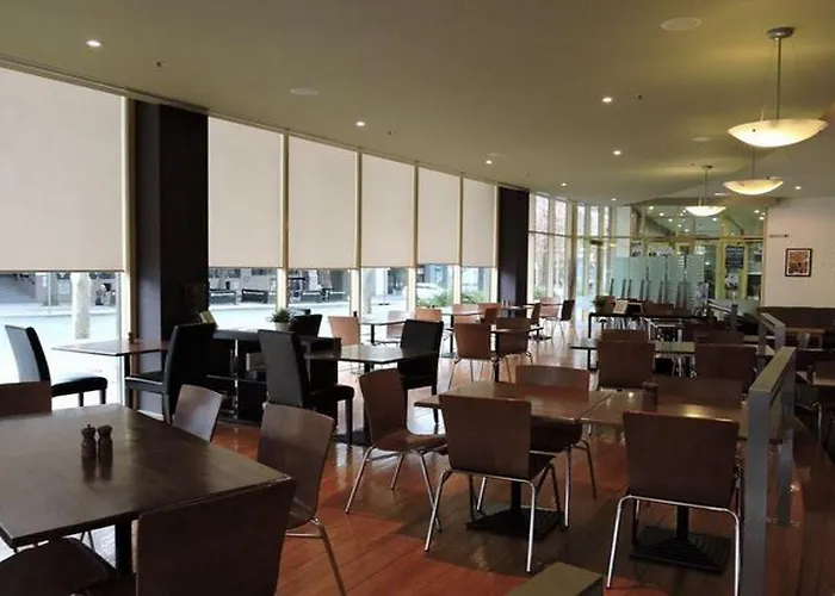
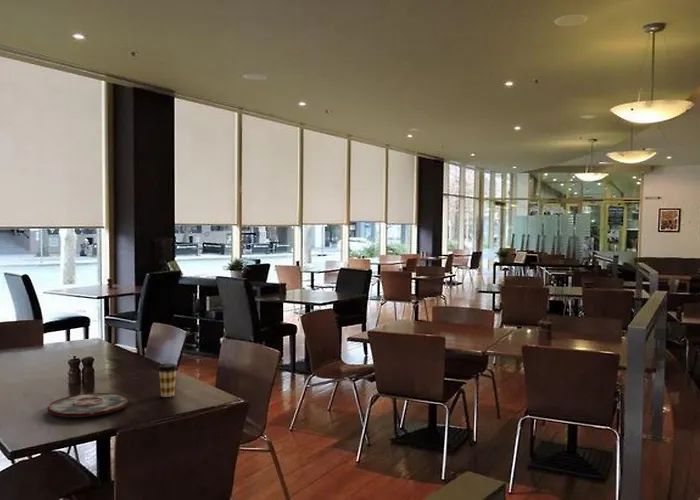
+ plate [46,392,129,418]
+ coffee cup [156,362,179,398]
